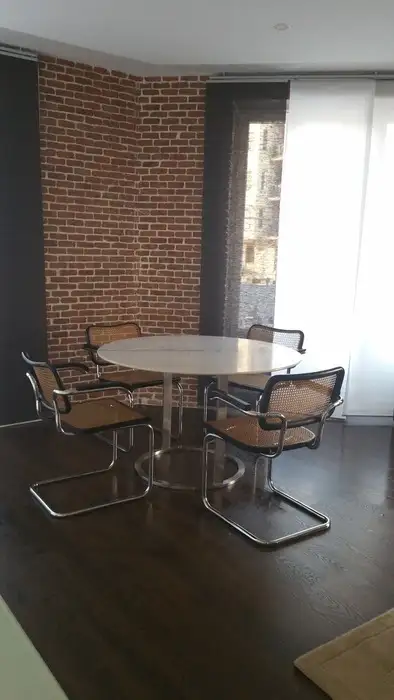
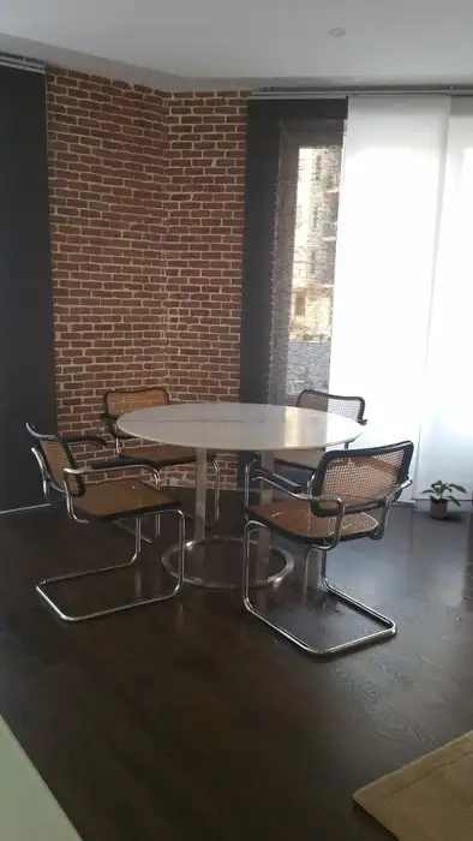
+ potted plant [420,478,468,520]
